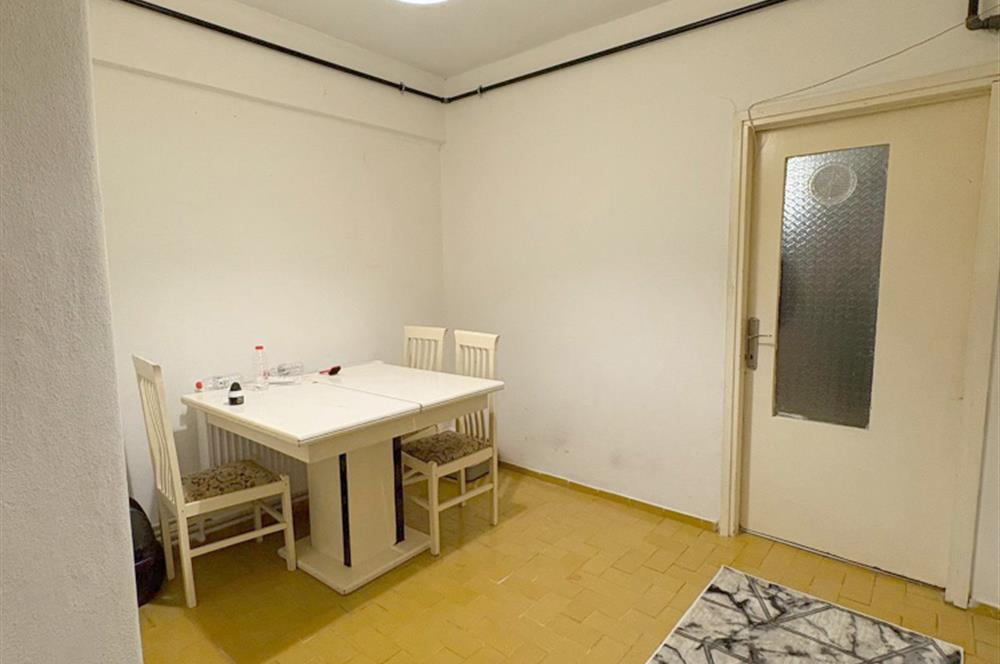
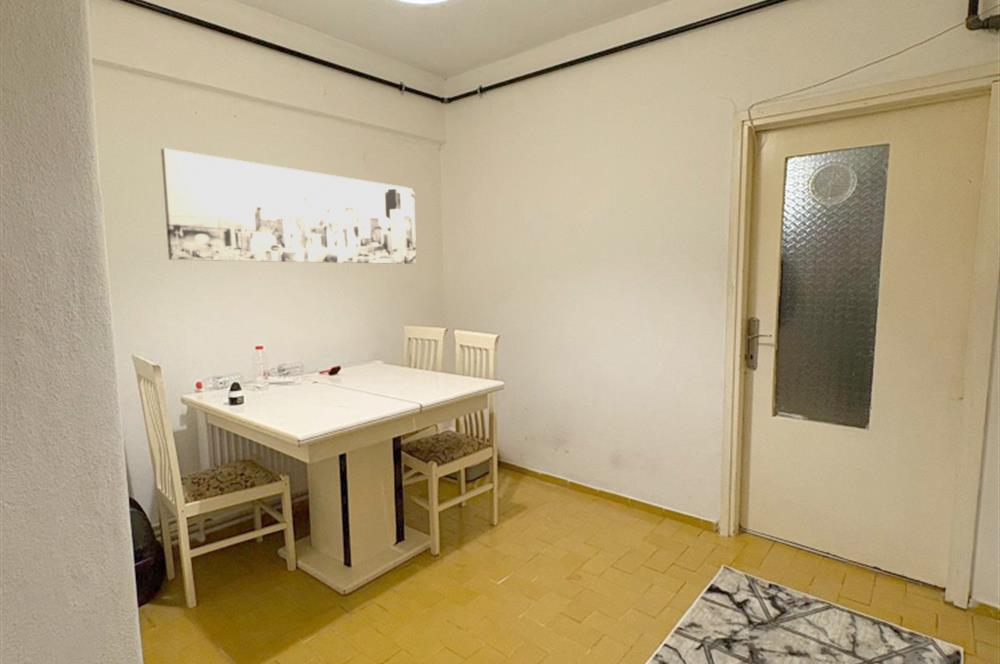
+ wall art [160,147,417,265]
